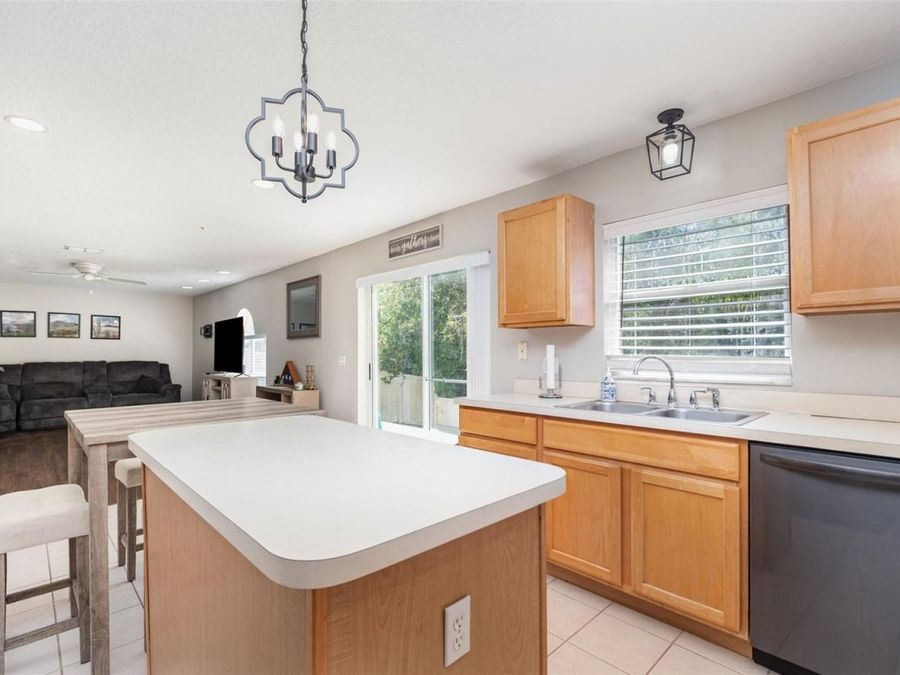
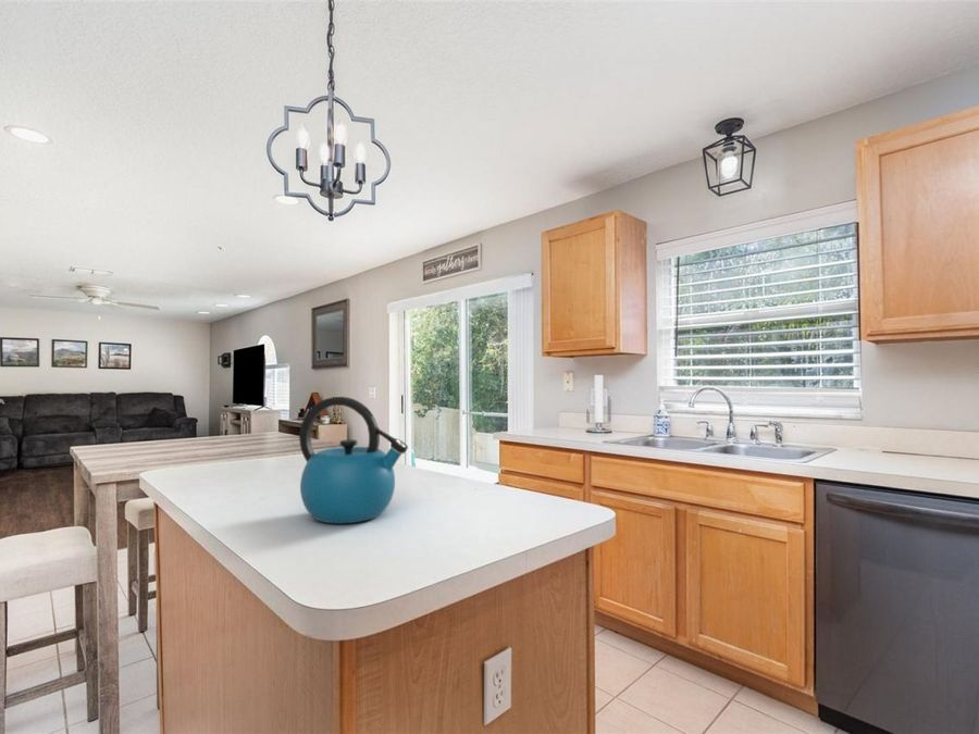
+ kettle [298,396,409,525]
